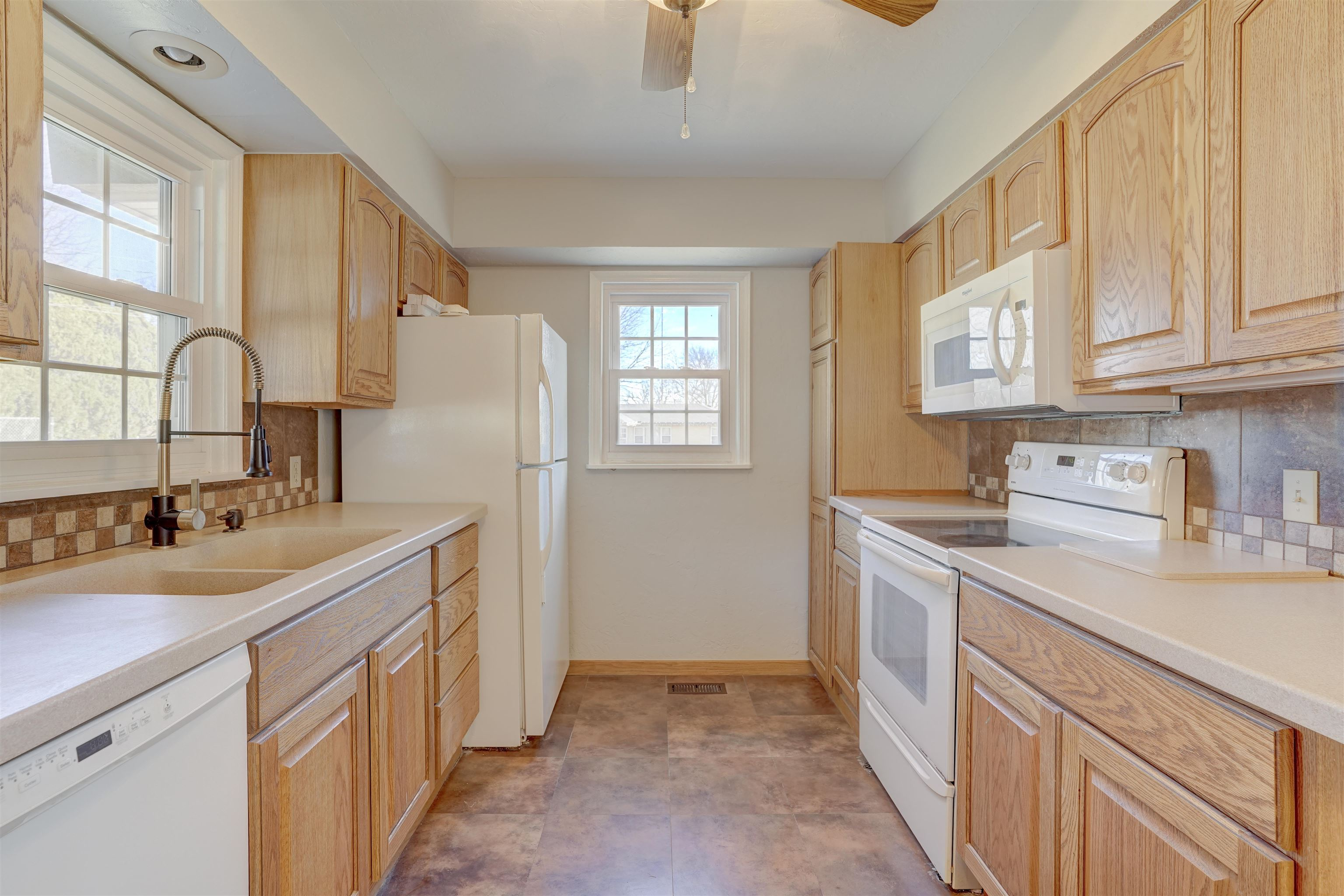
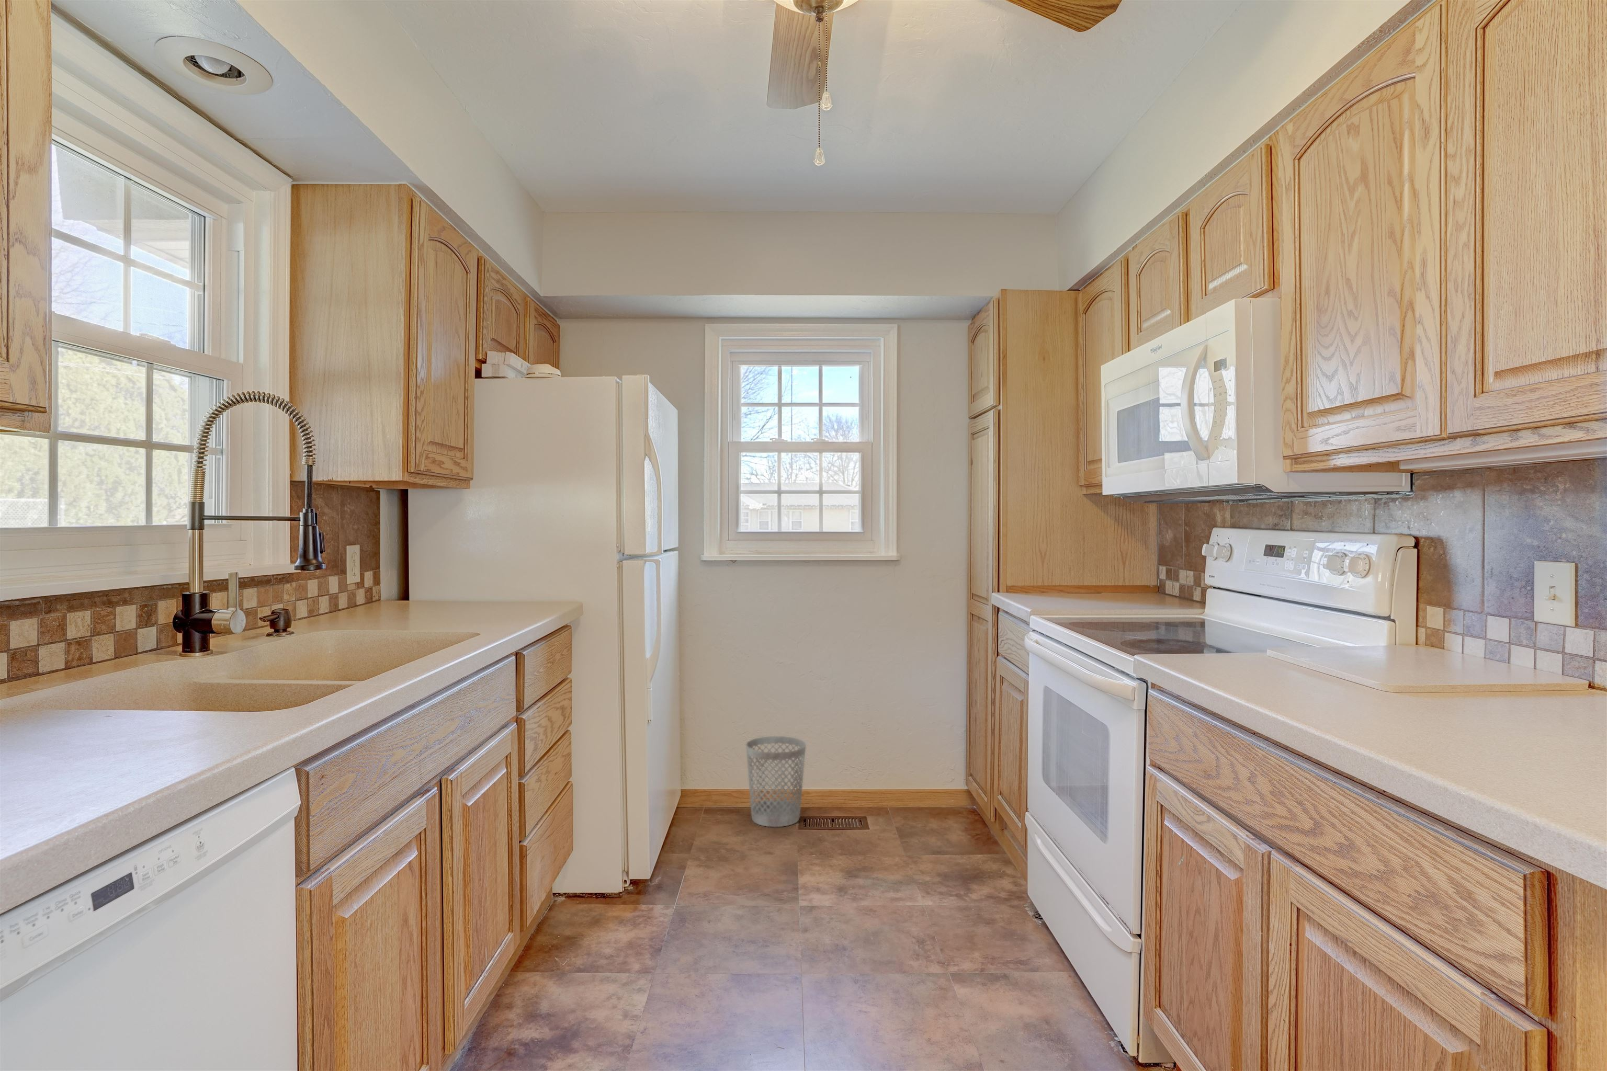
+ wastebasket [745,736,807,828]
